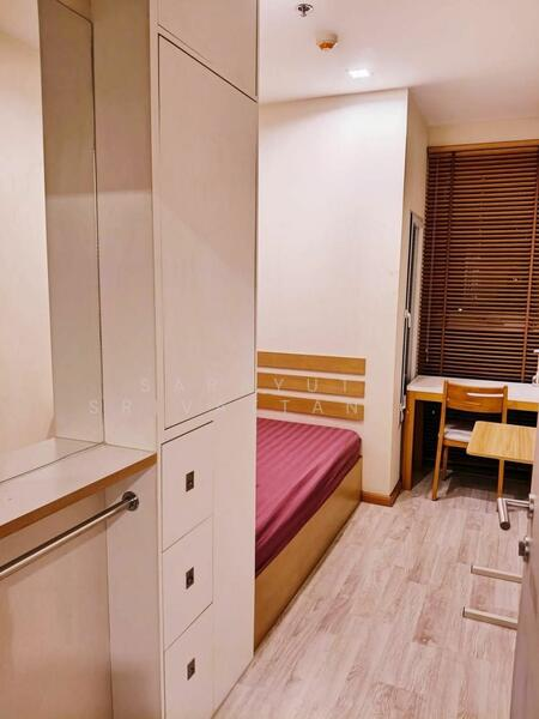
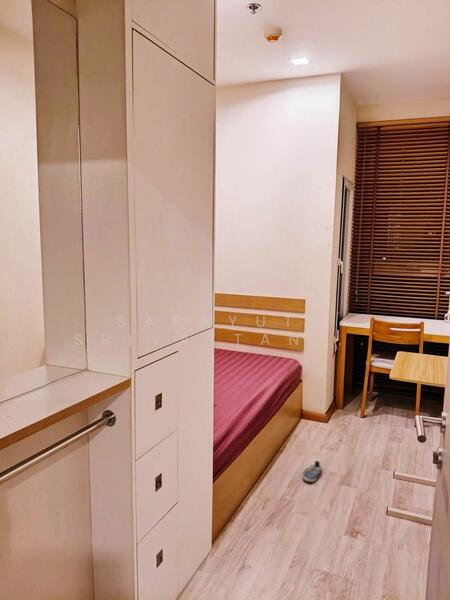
+ shoe [301,460,323,483]
